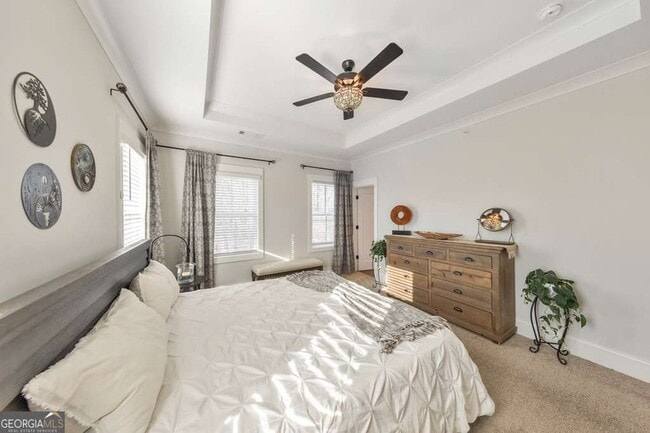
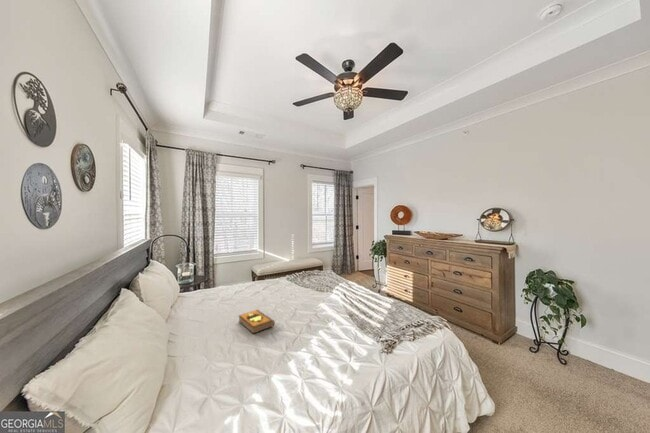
+ hardback book [238,309,276,335]
